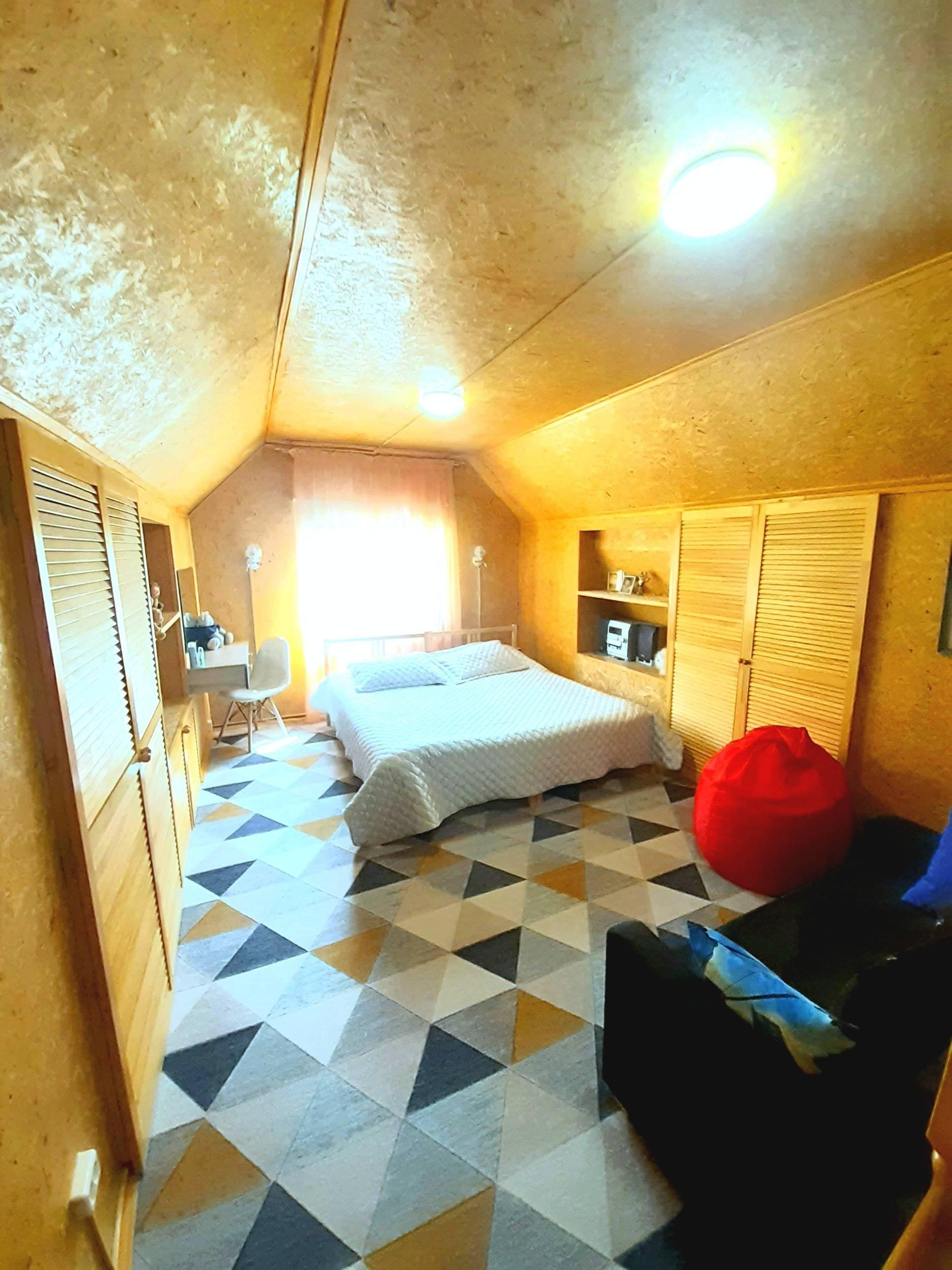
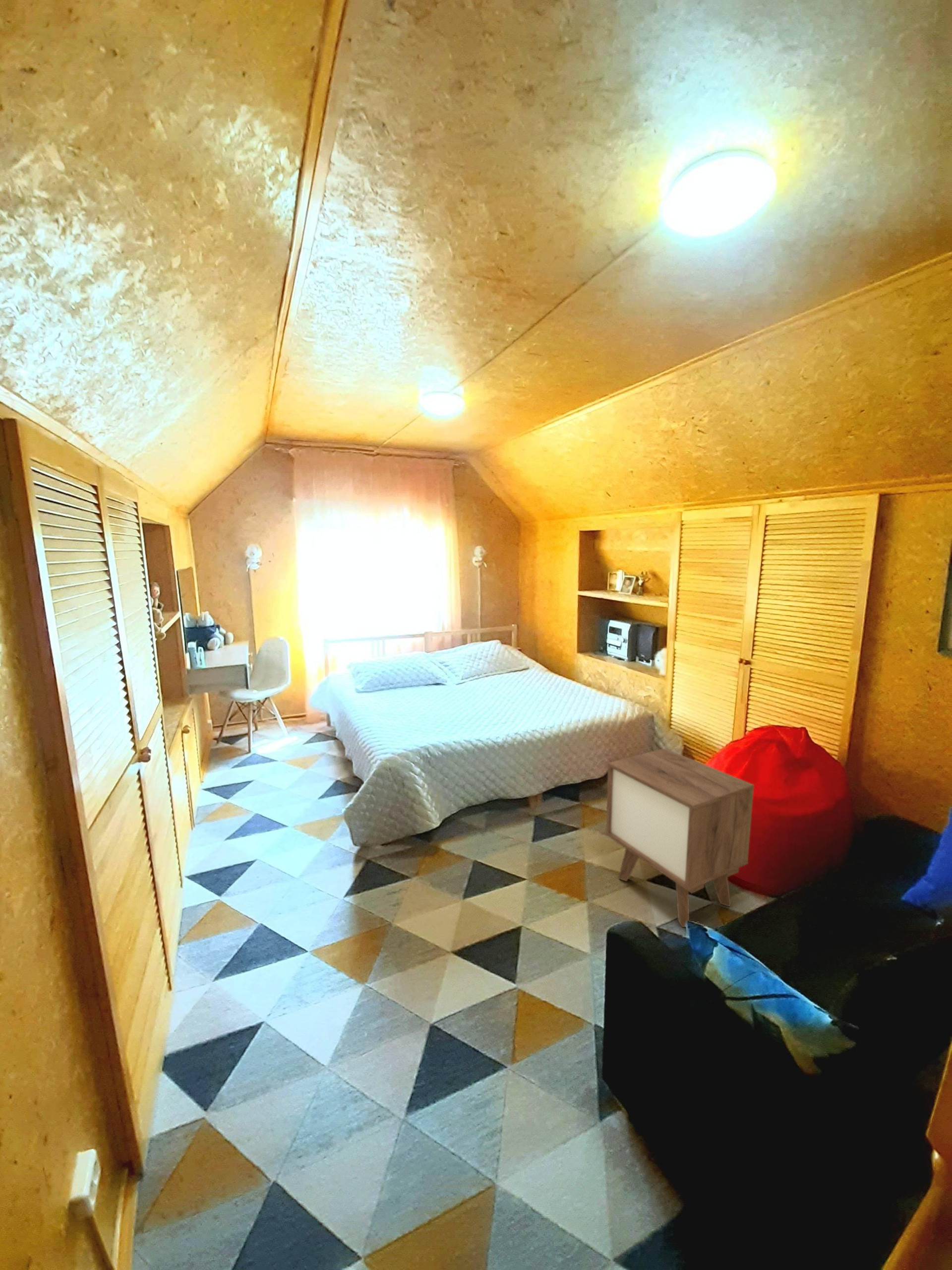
+ nightstand [605,748,755,928]
